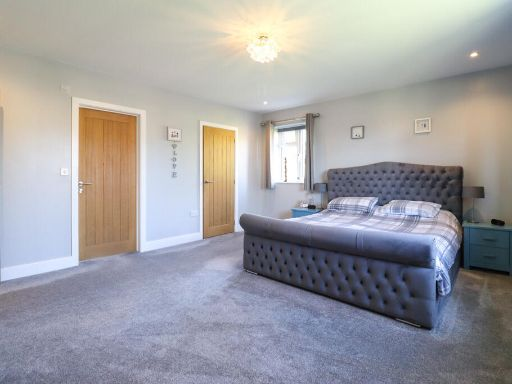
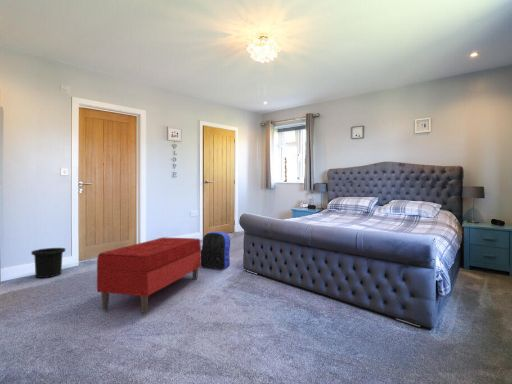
+ trash can [30,247,66,279]
+ bench [96,236,202,315]
+ backpack [201,231,231,270]
